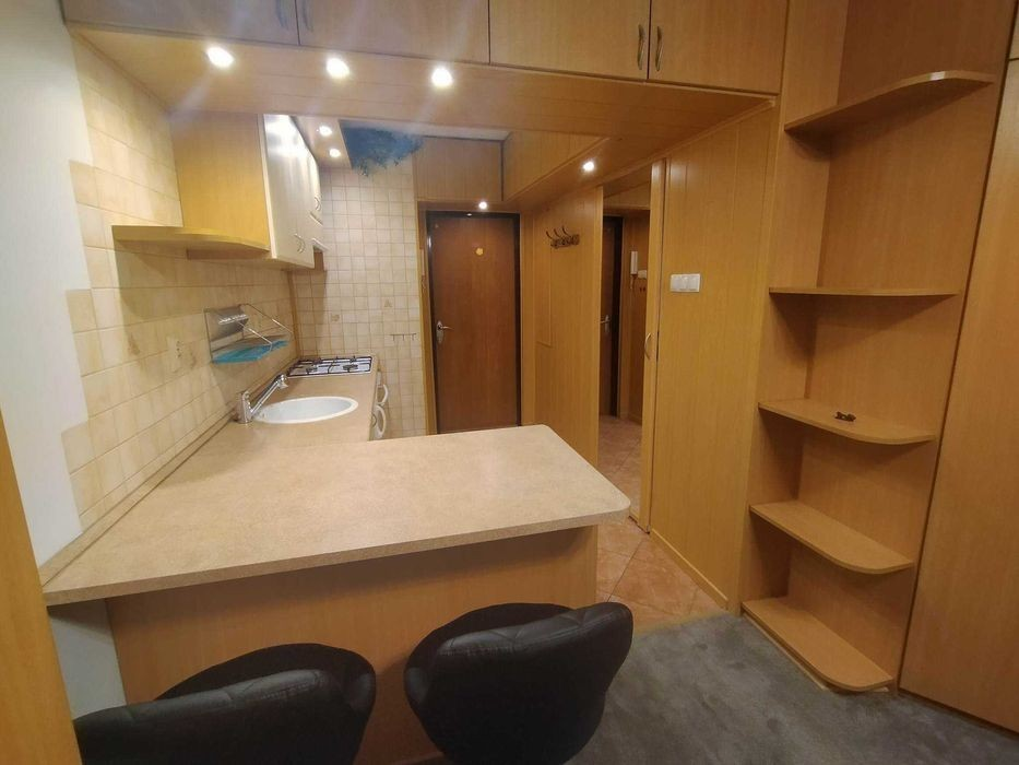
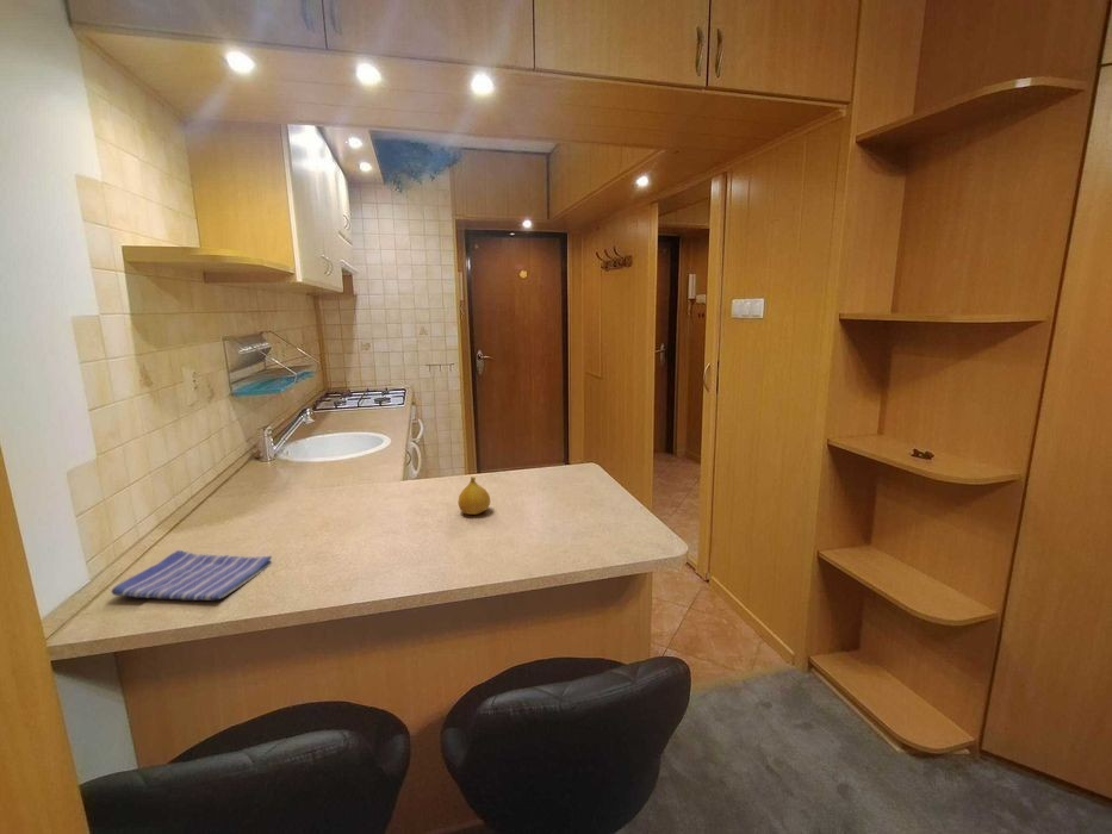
+ fruit [456,475,491,516]
+ dish towel [110,549,273,602]
